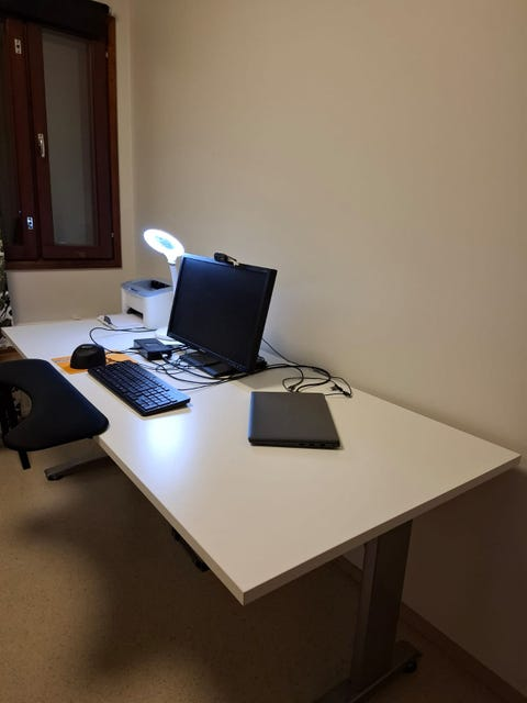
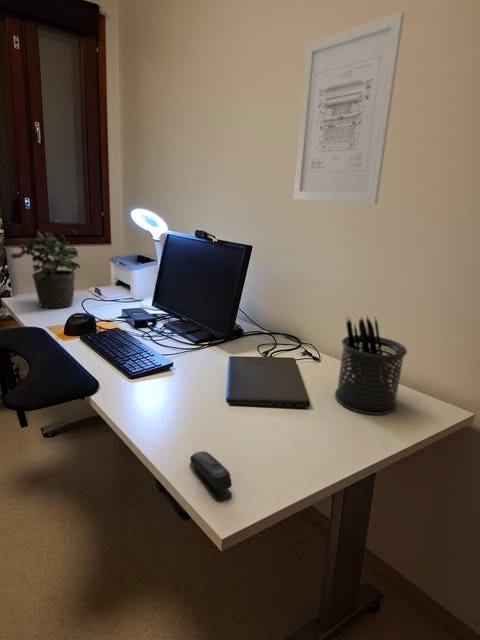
+ potted plant [10,229,82,309]
+ pen holder [334,315,408,416]
+ wall art [292,11,405,205]
+ stapler [188,450,233,502]
